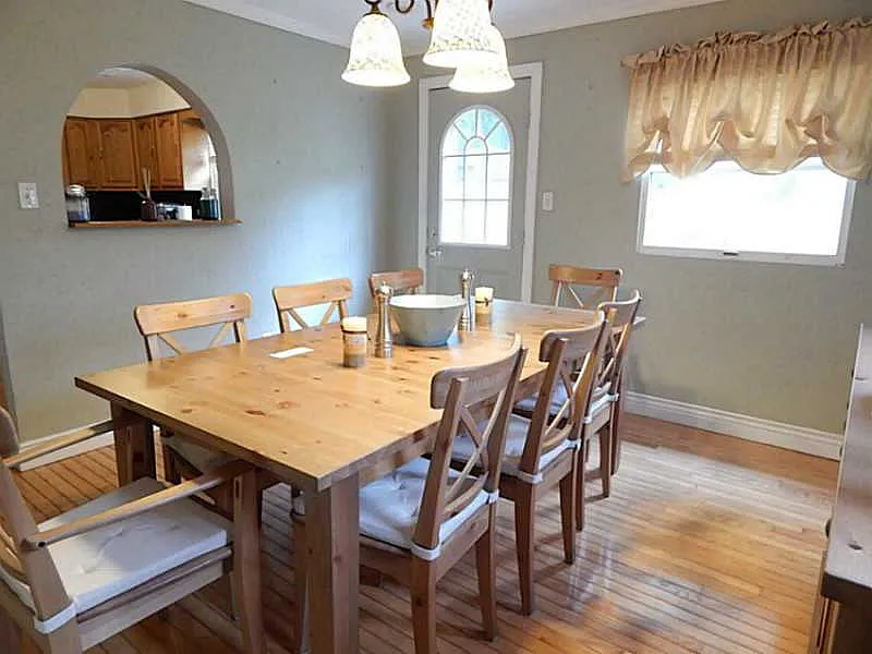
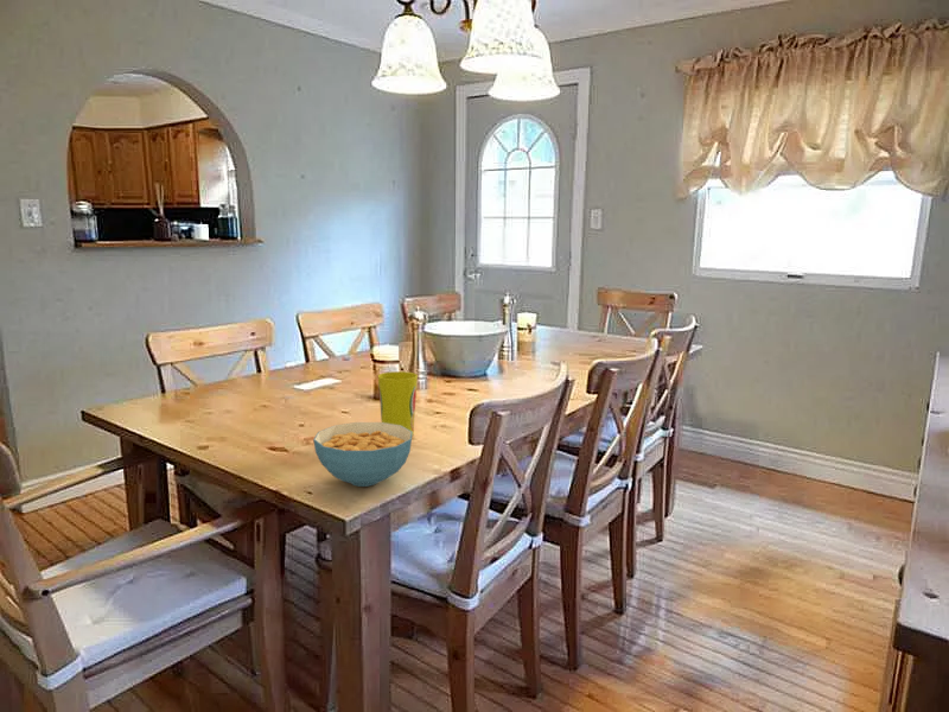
+ cereal bowl [312,421,413,488]
+ cup [377,370,419,437]
